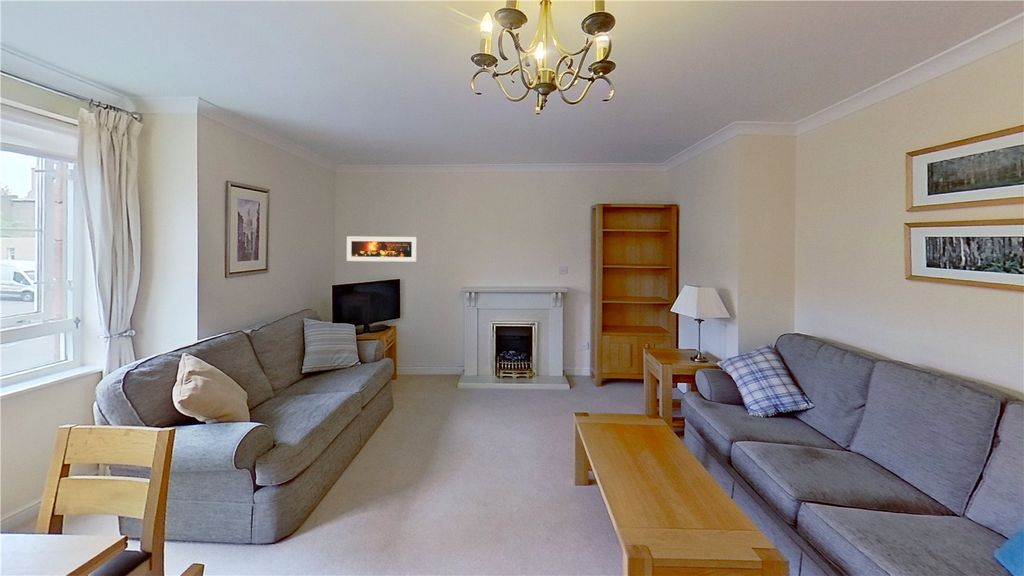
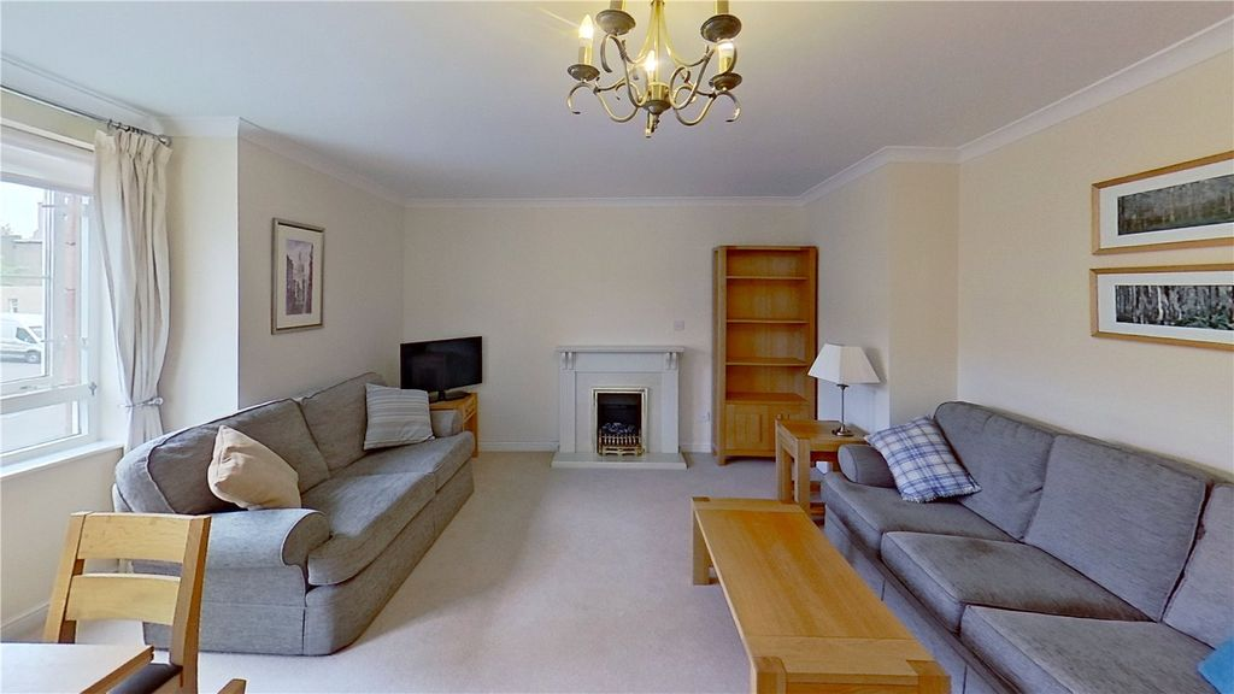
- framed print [346,236,418,263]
